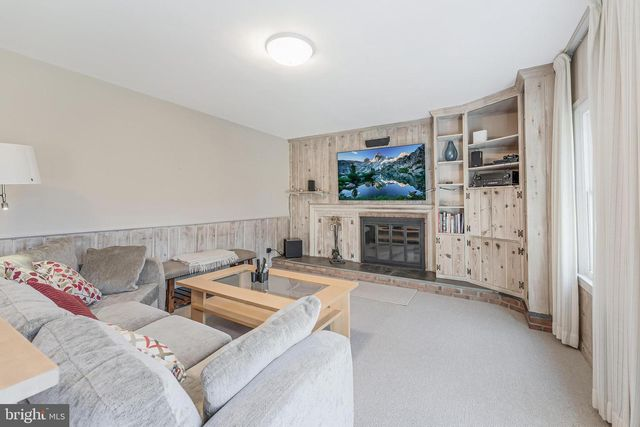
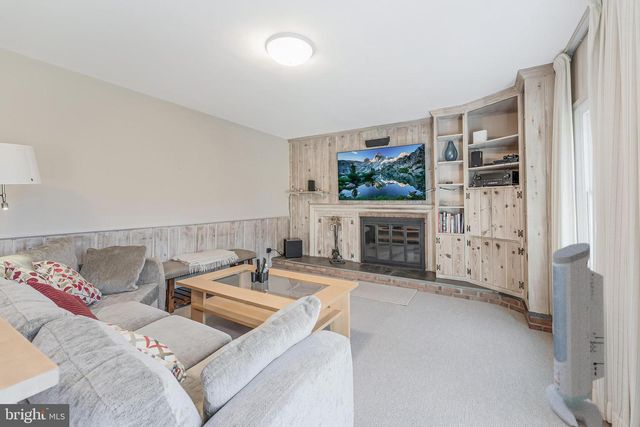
+ air purifier [545,242,605,427]
